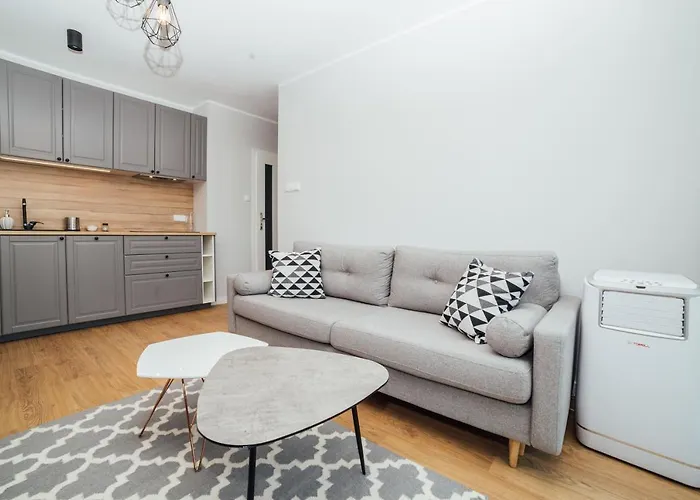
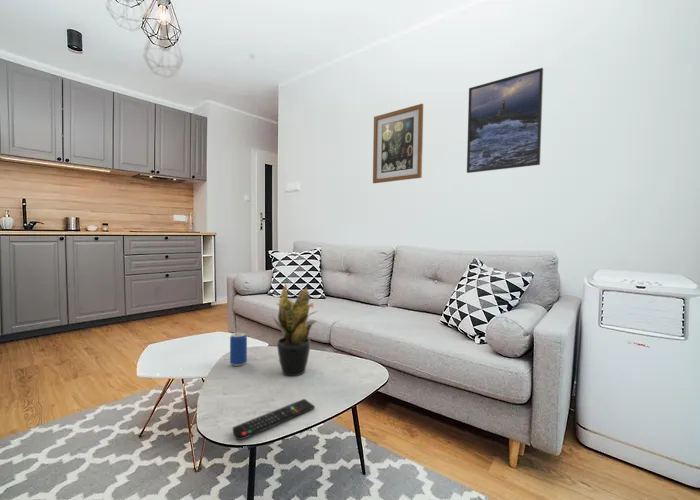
+ wall art [372,103,424,184]
+ beverage can [229,331,248,367]
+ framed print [466,67,544,174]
+ potted plant [272,284,321,377]
+ remote control [232,398,316,441]
